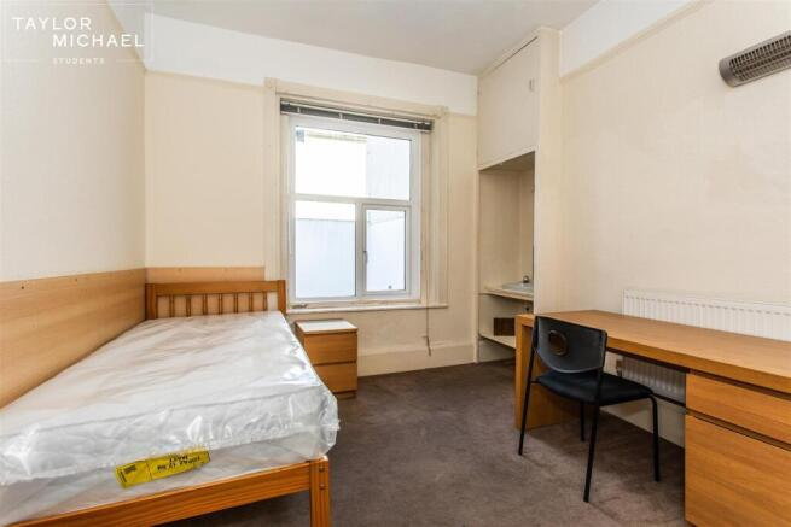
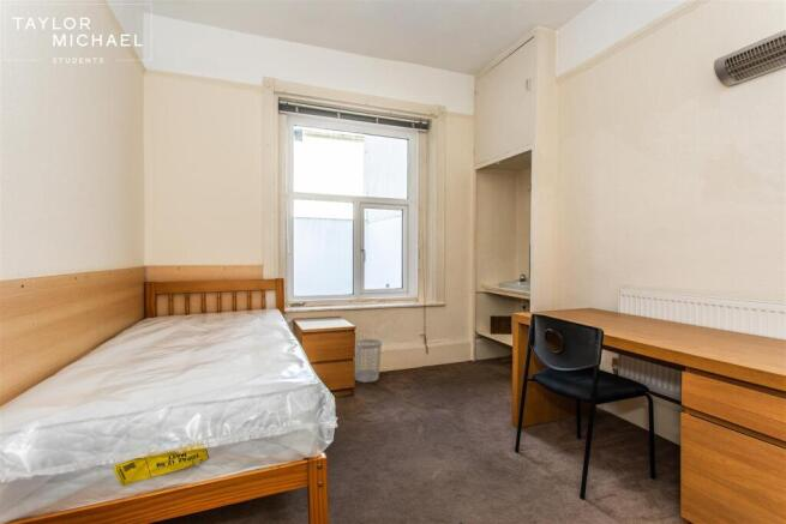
+ wastebasket [354,338,383,384]
